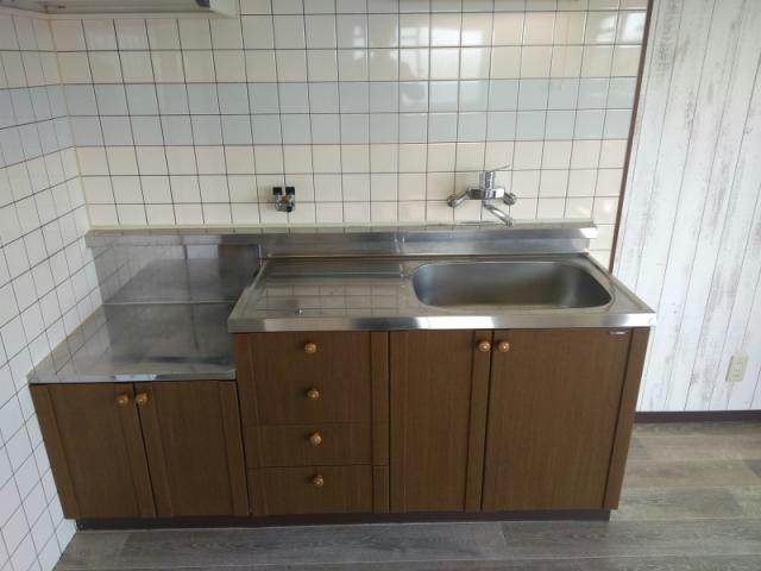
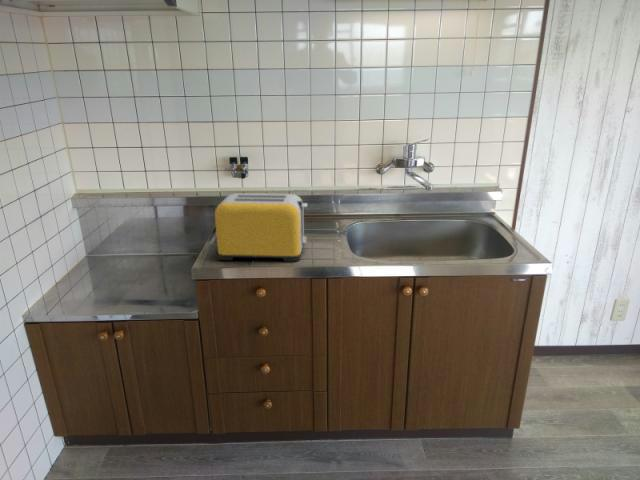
+ toaster [214,192,308,263]
